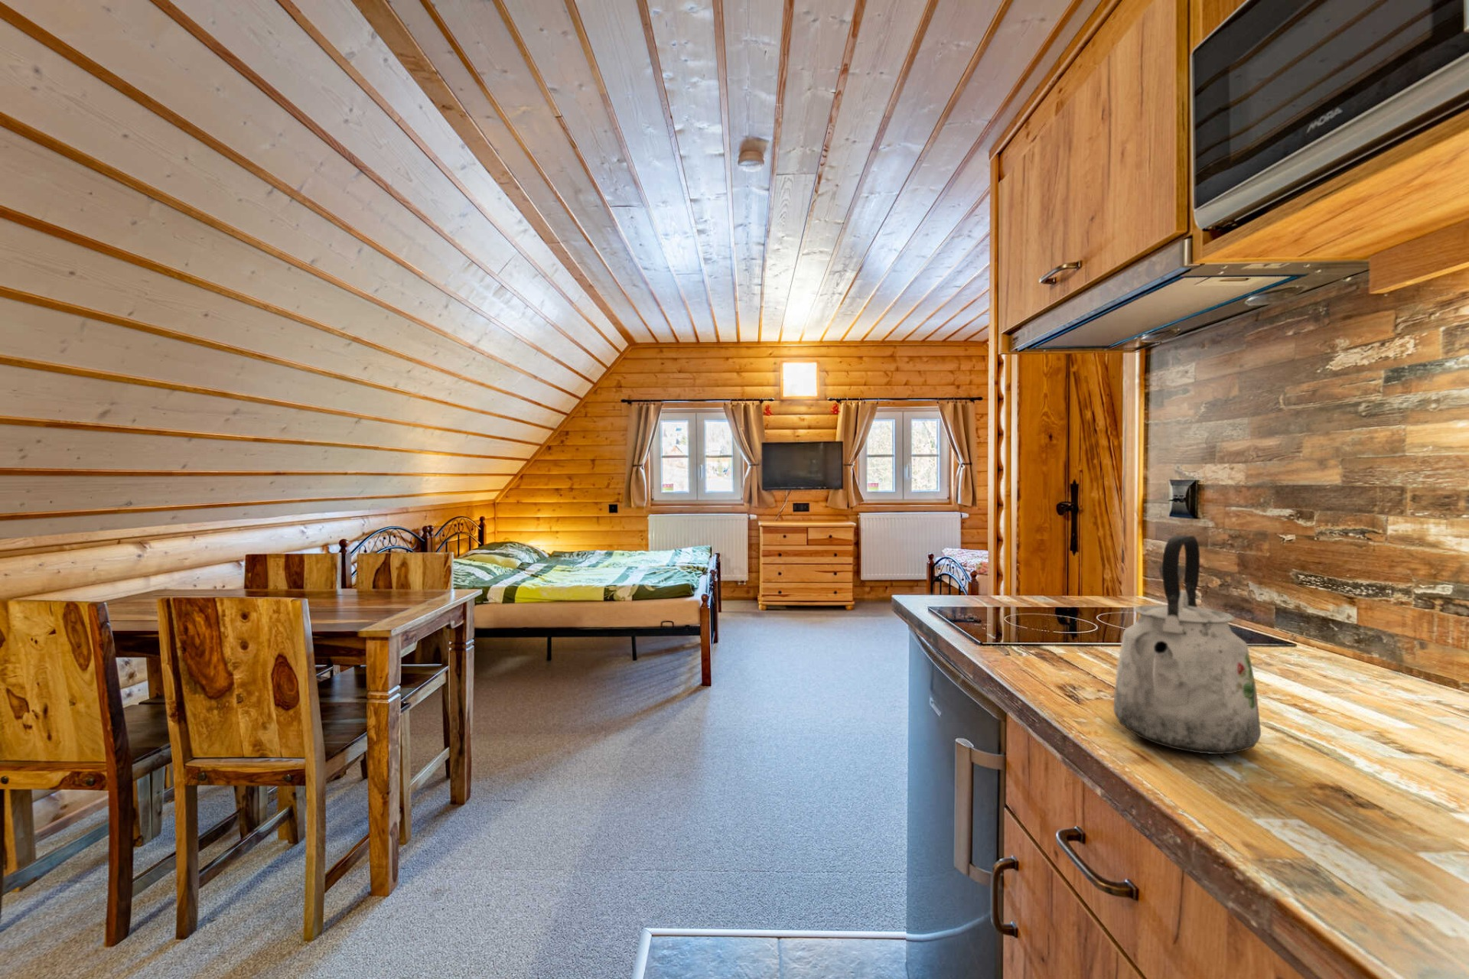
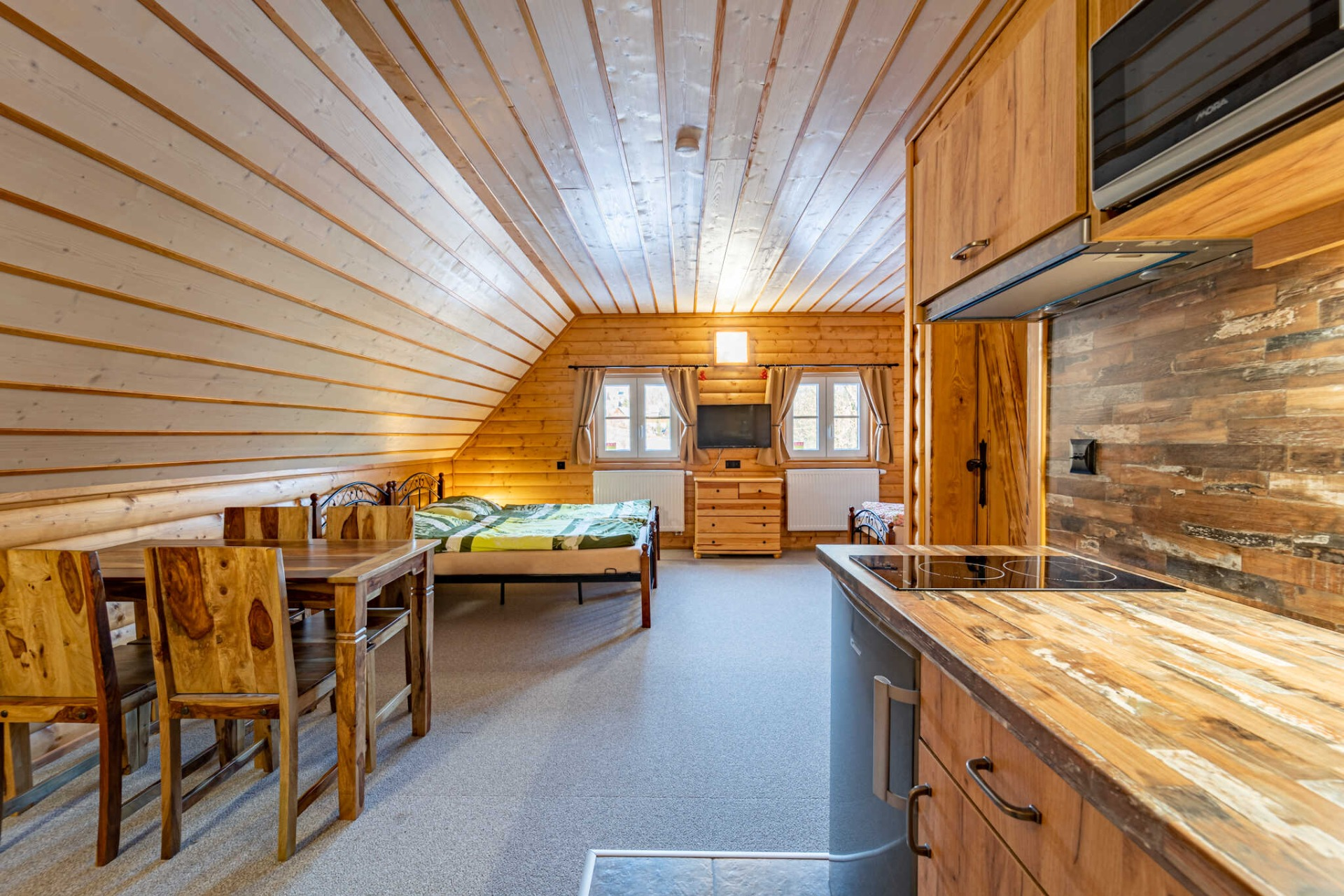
- kettle [1113,534,1261,755]
